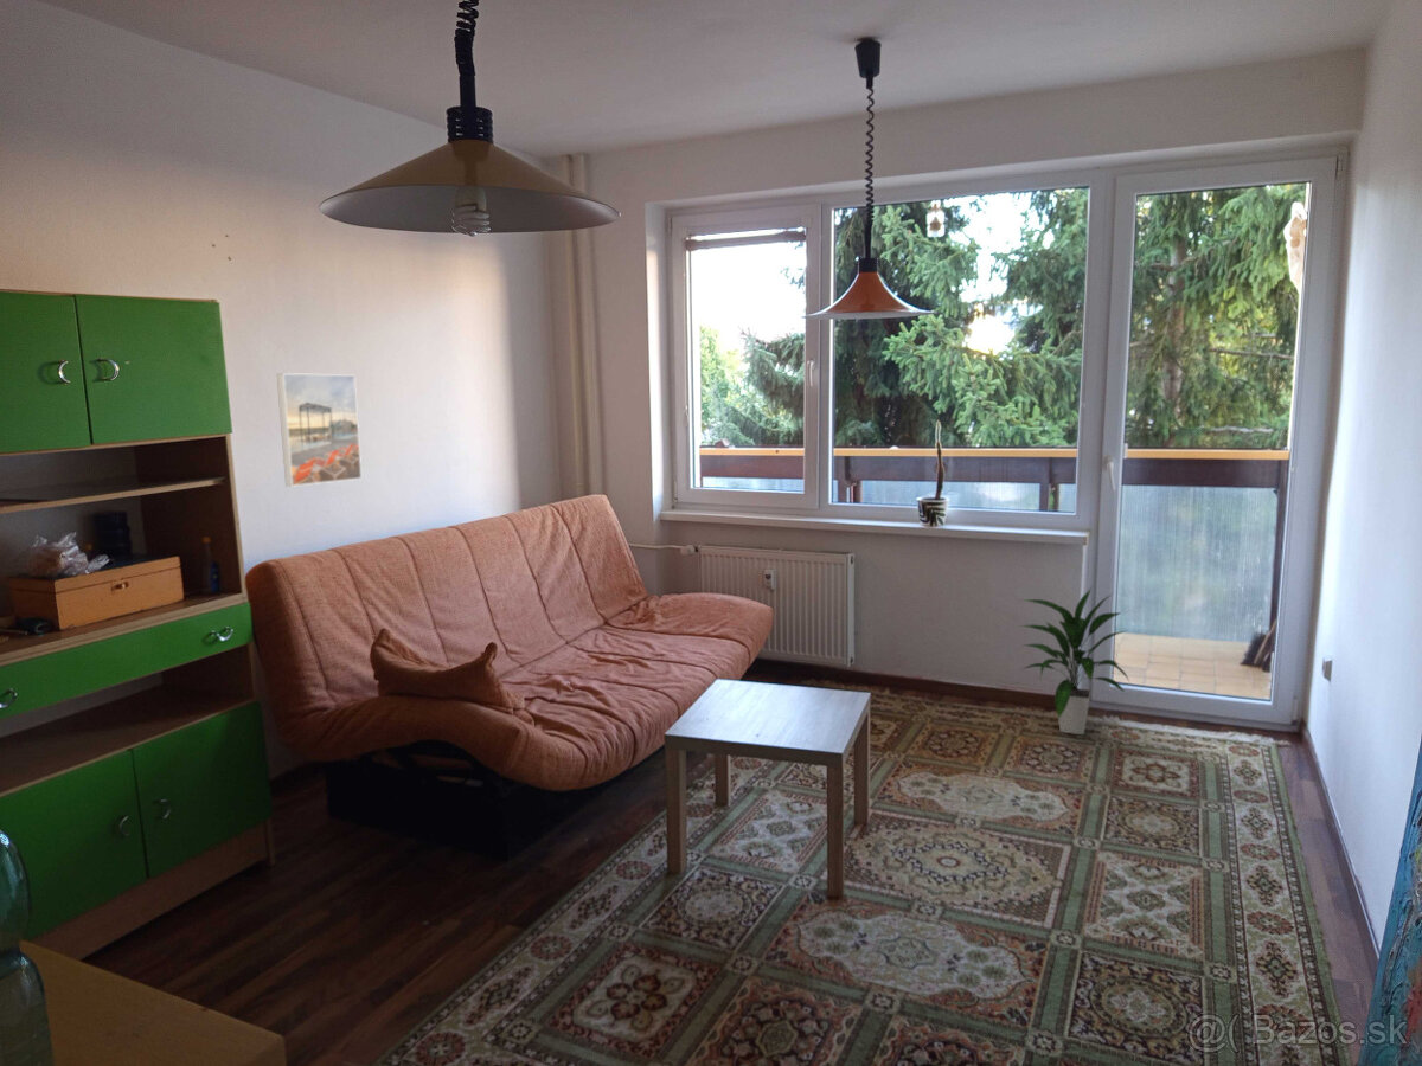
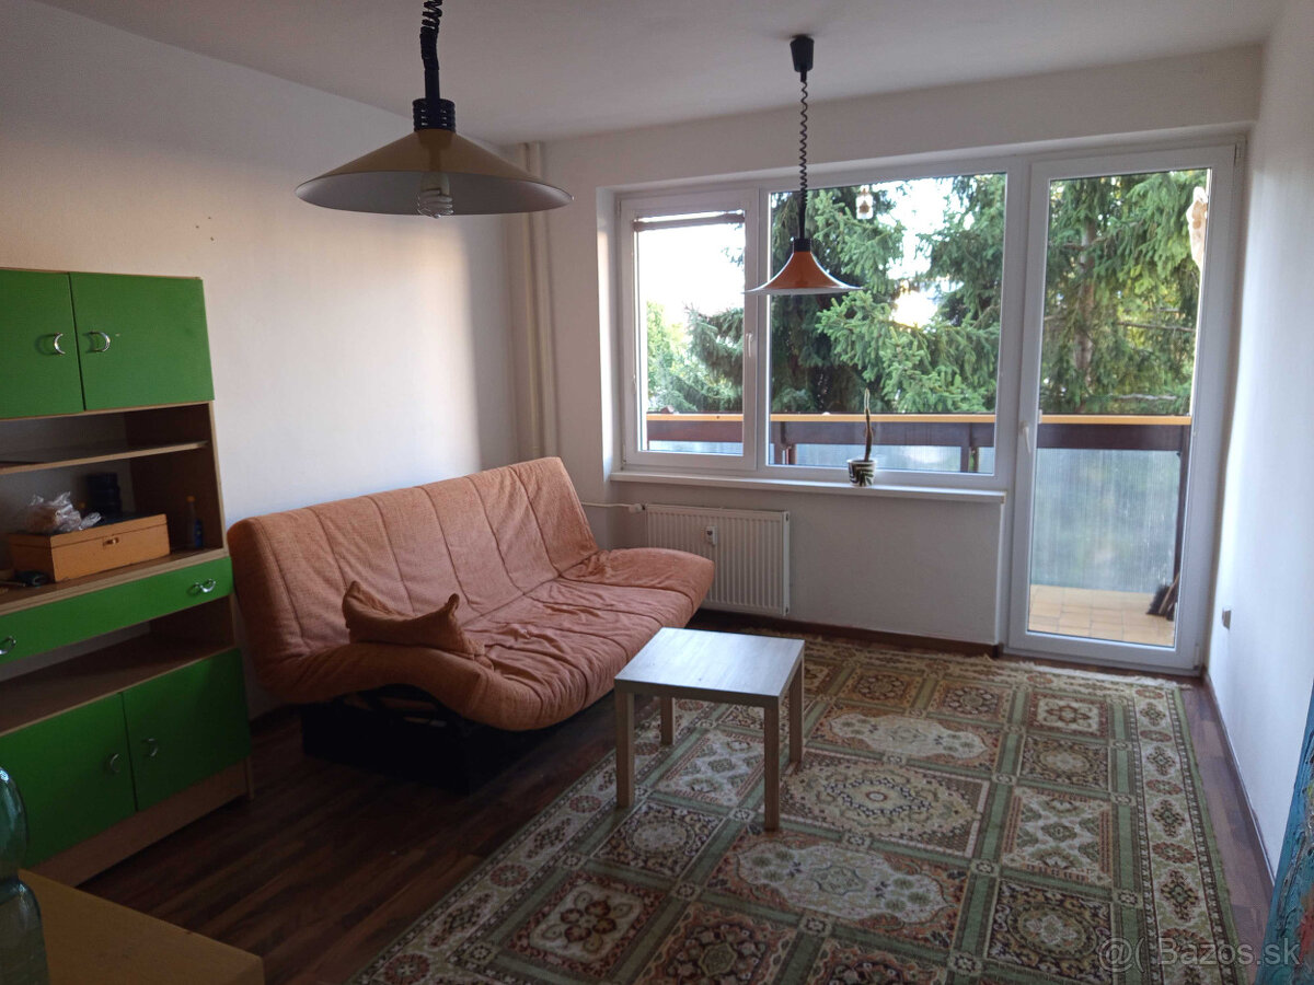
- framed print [276,372,363,488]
- indoor plant [1018,586,1130,736]
